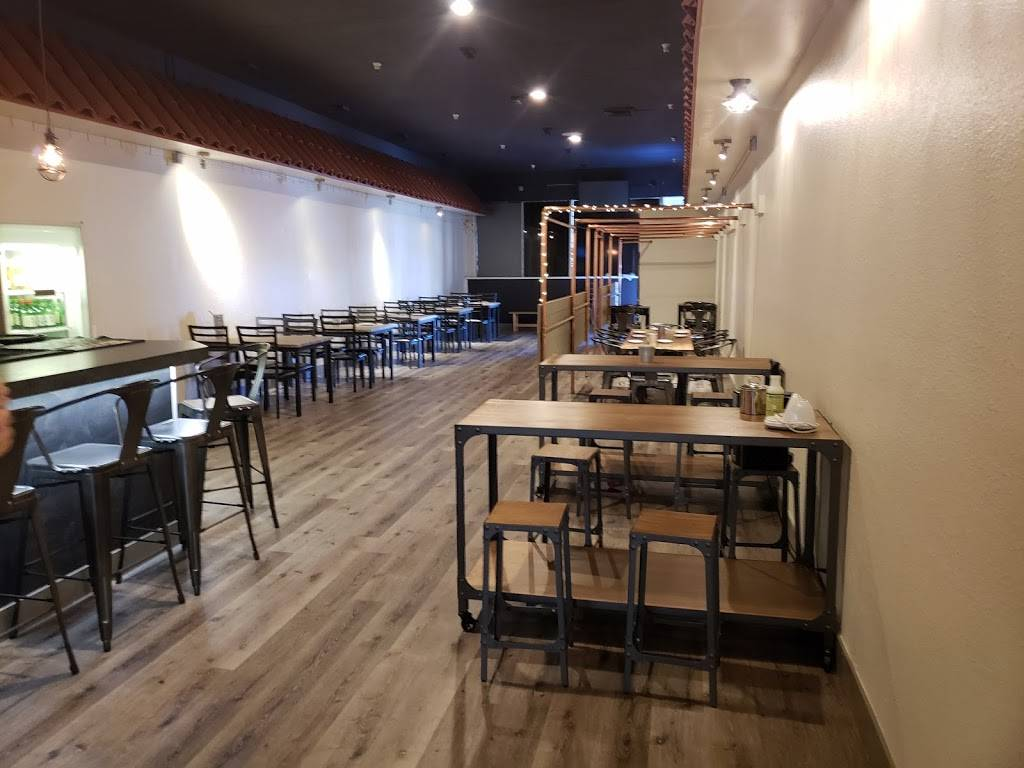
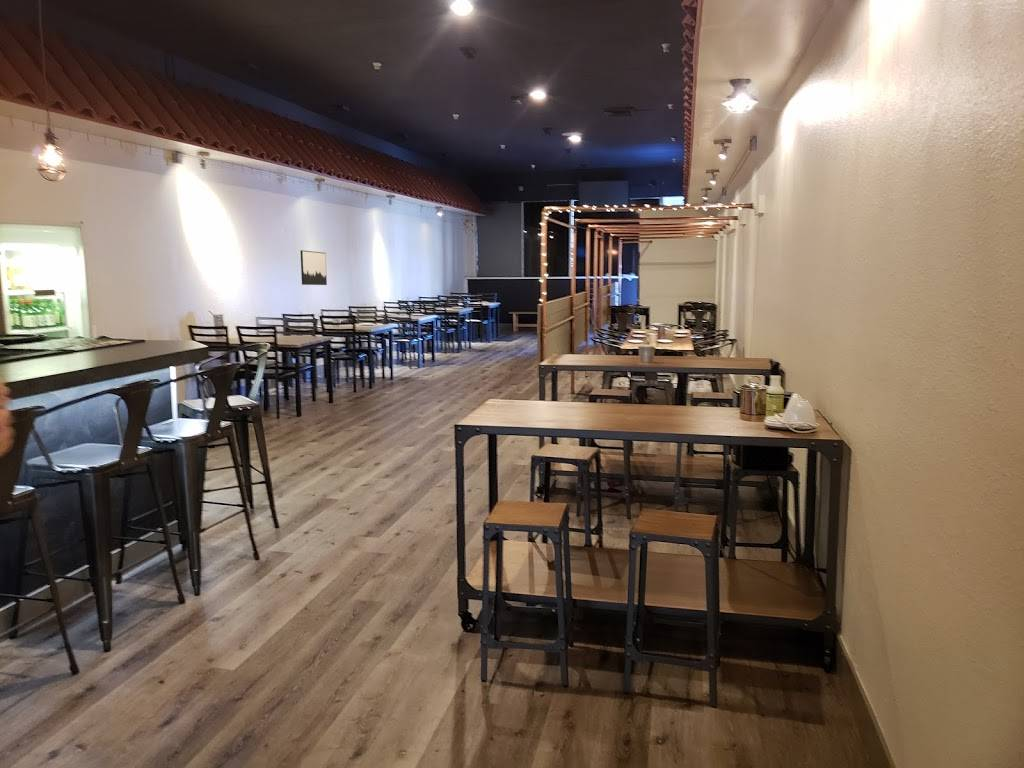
+ wall art [300,249,328,286]
